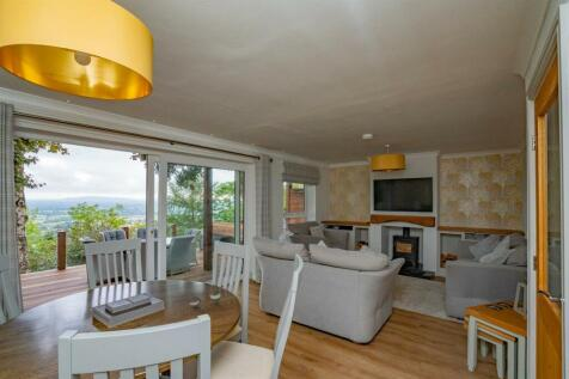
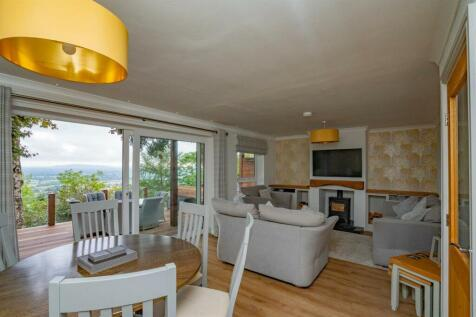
- teapot [188,288,224,310]
